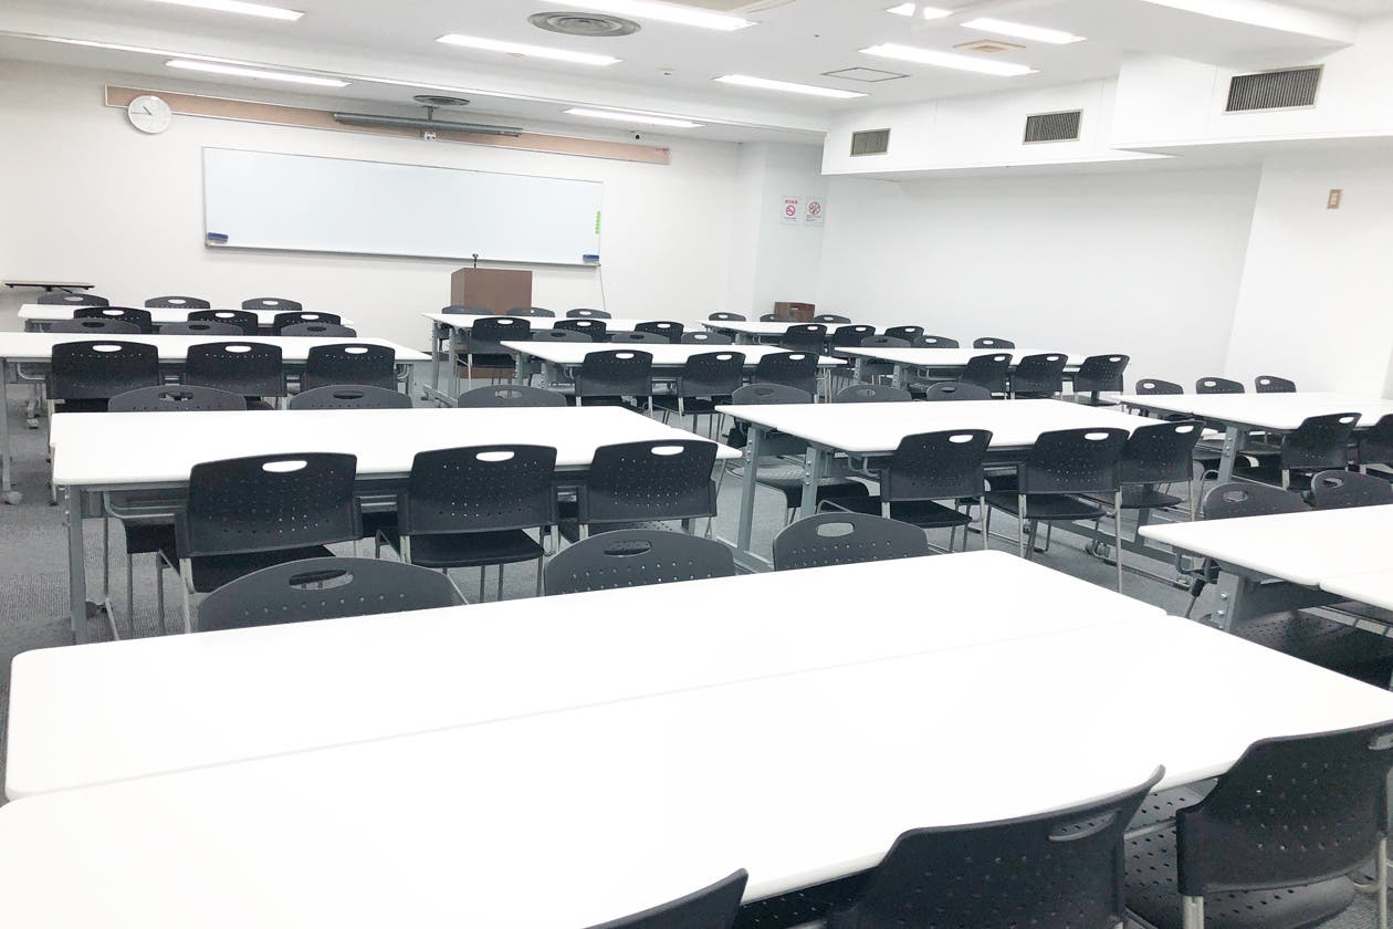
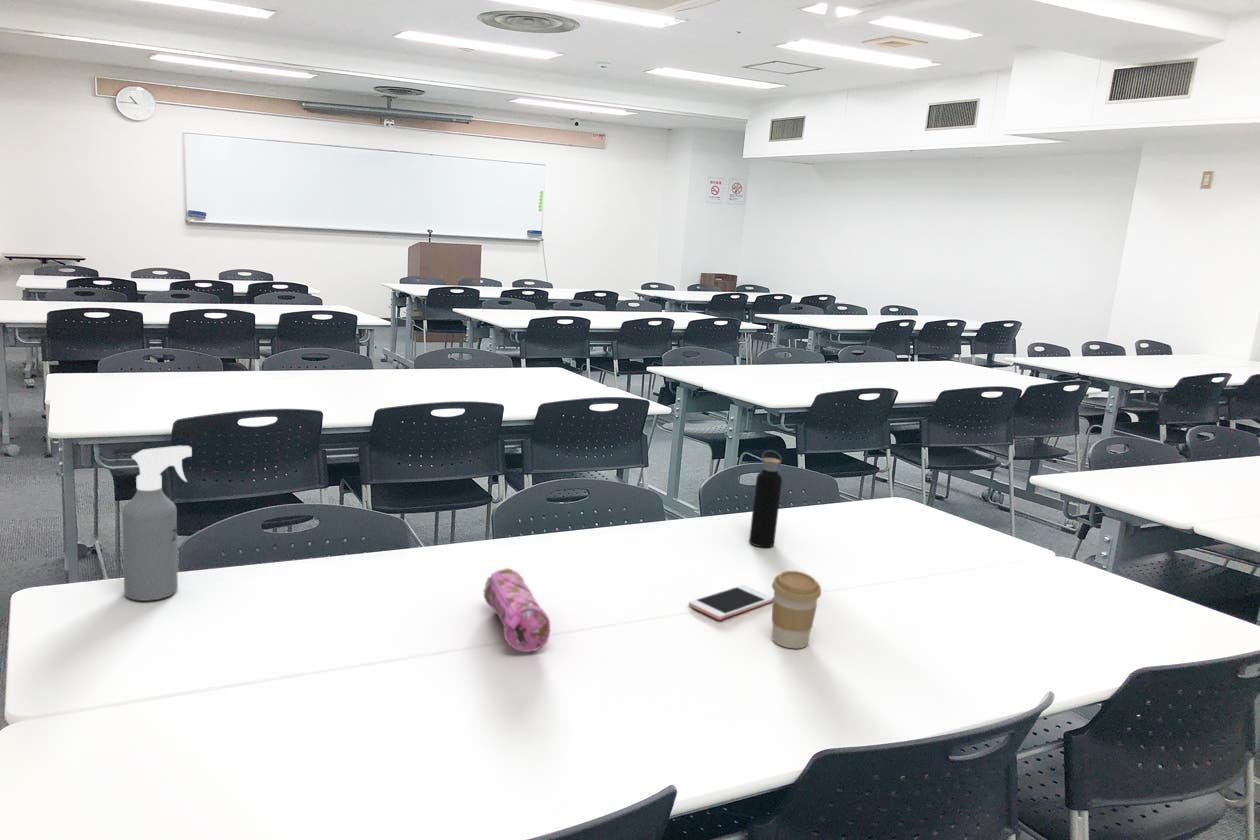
+ spray bottle [121,445,193,602]
+ cell phone [688,584,774,621]
+ coffee cup [771,570,822,649]
+ pencil case [482,567,551,653]
+ water bottle [748,450,783,548]
